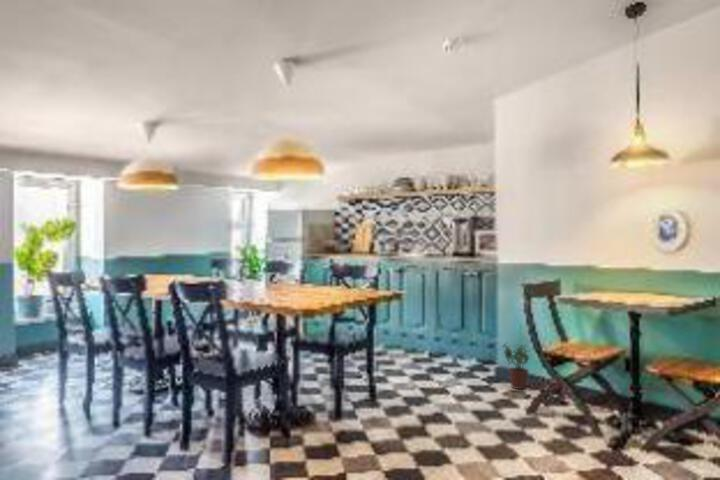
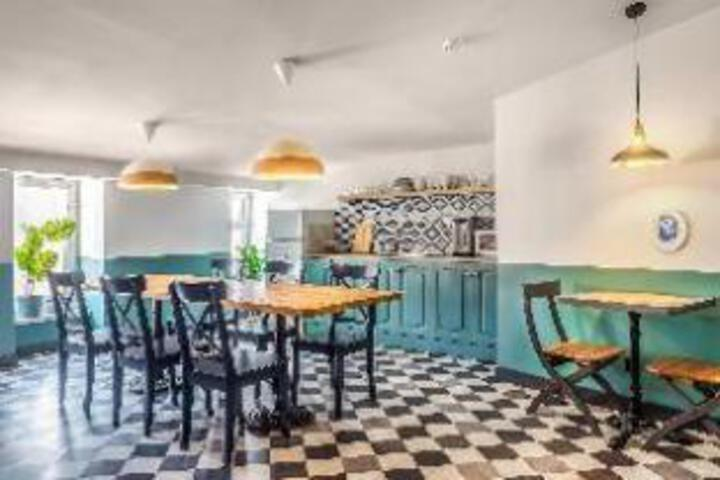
- potted plant [500,341,531,390]
